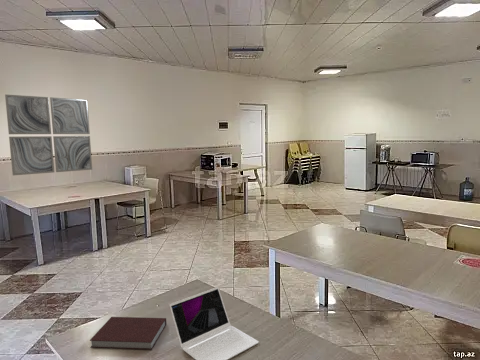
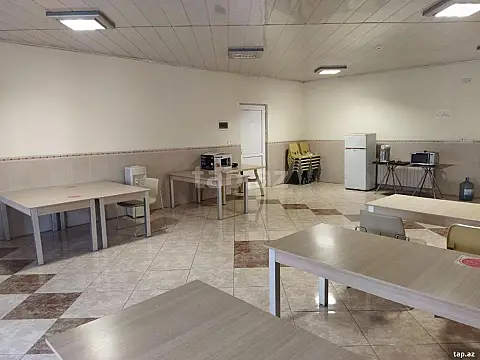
- notebook [89,316,167,351]
- laptop [169,286,259,360]
- wall art [4,94,93,176]
